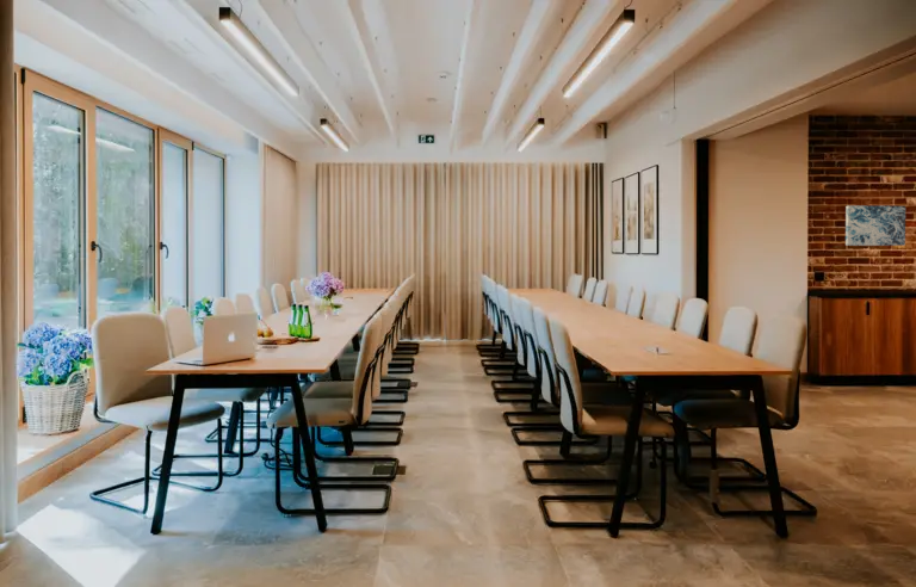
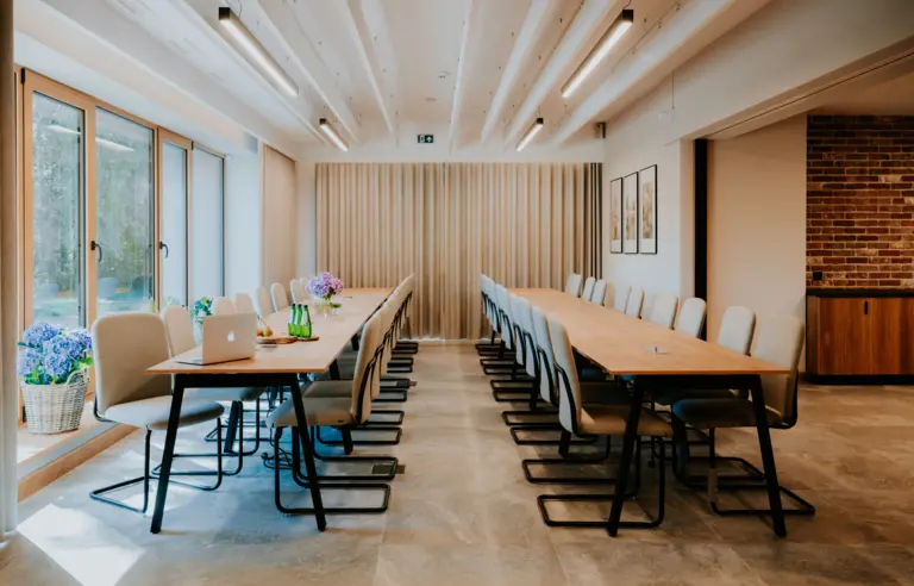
- wall art [844,204,906,247]
